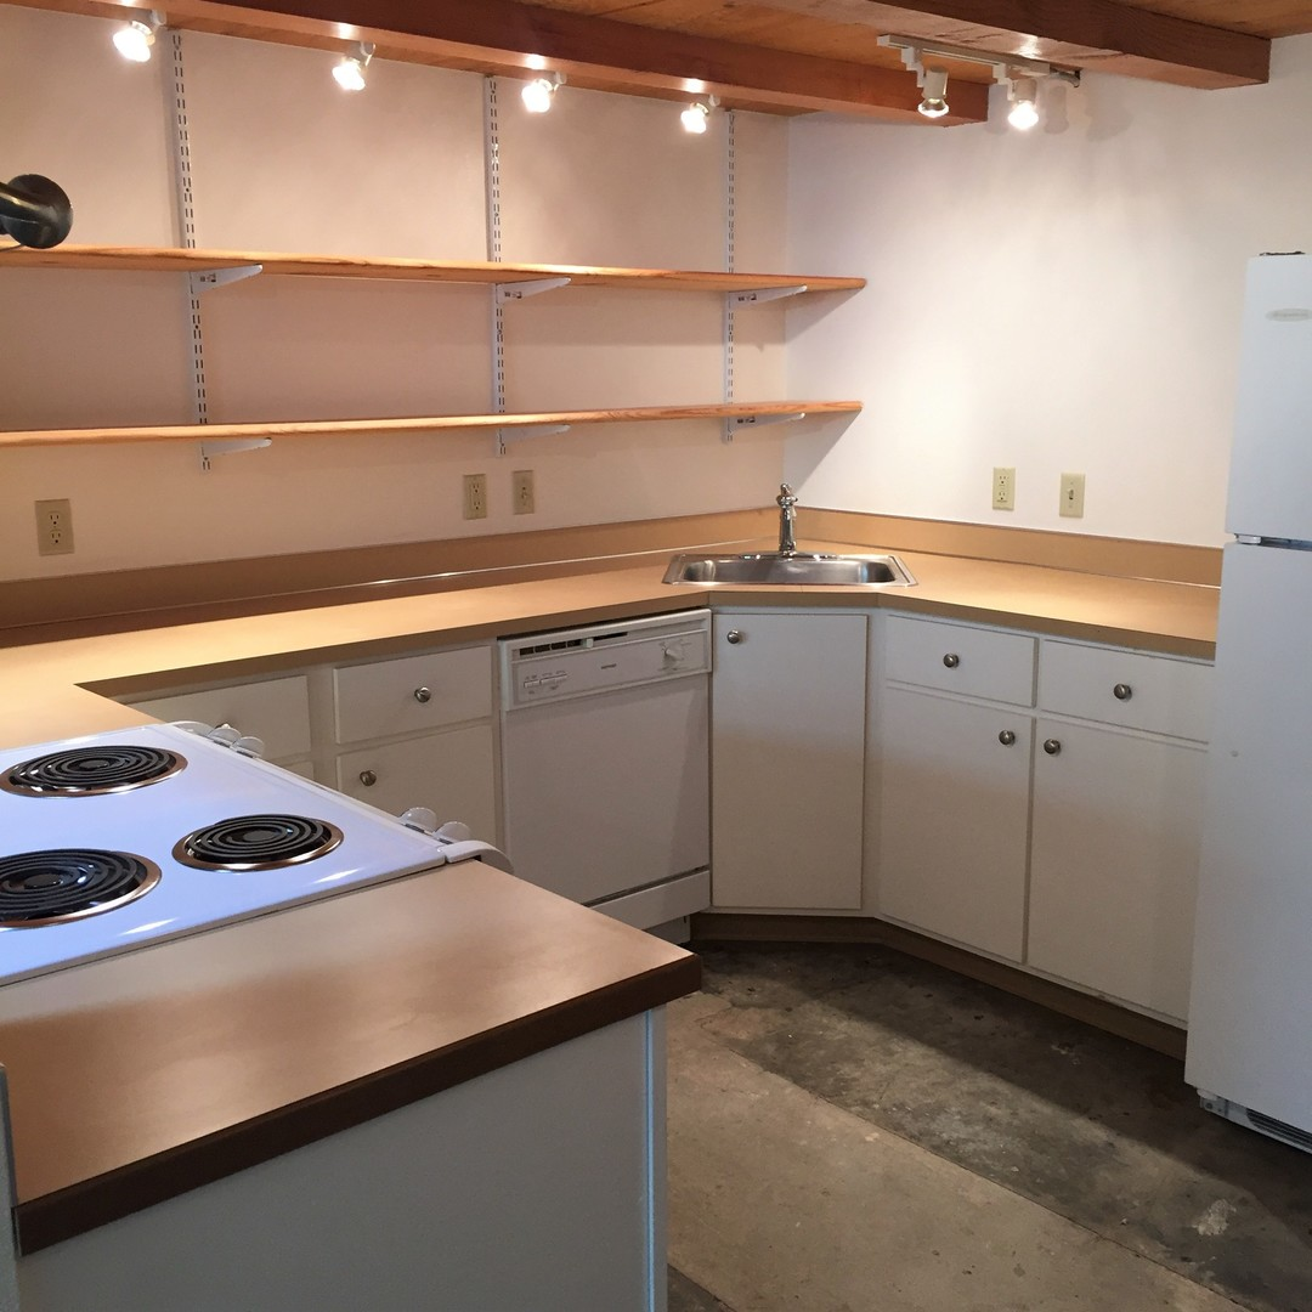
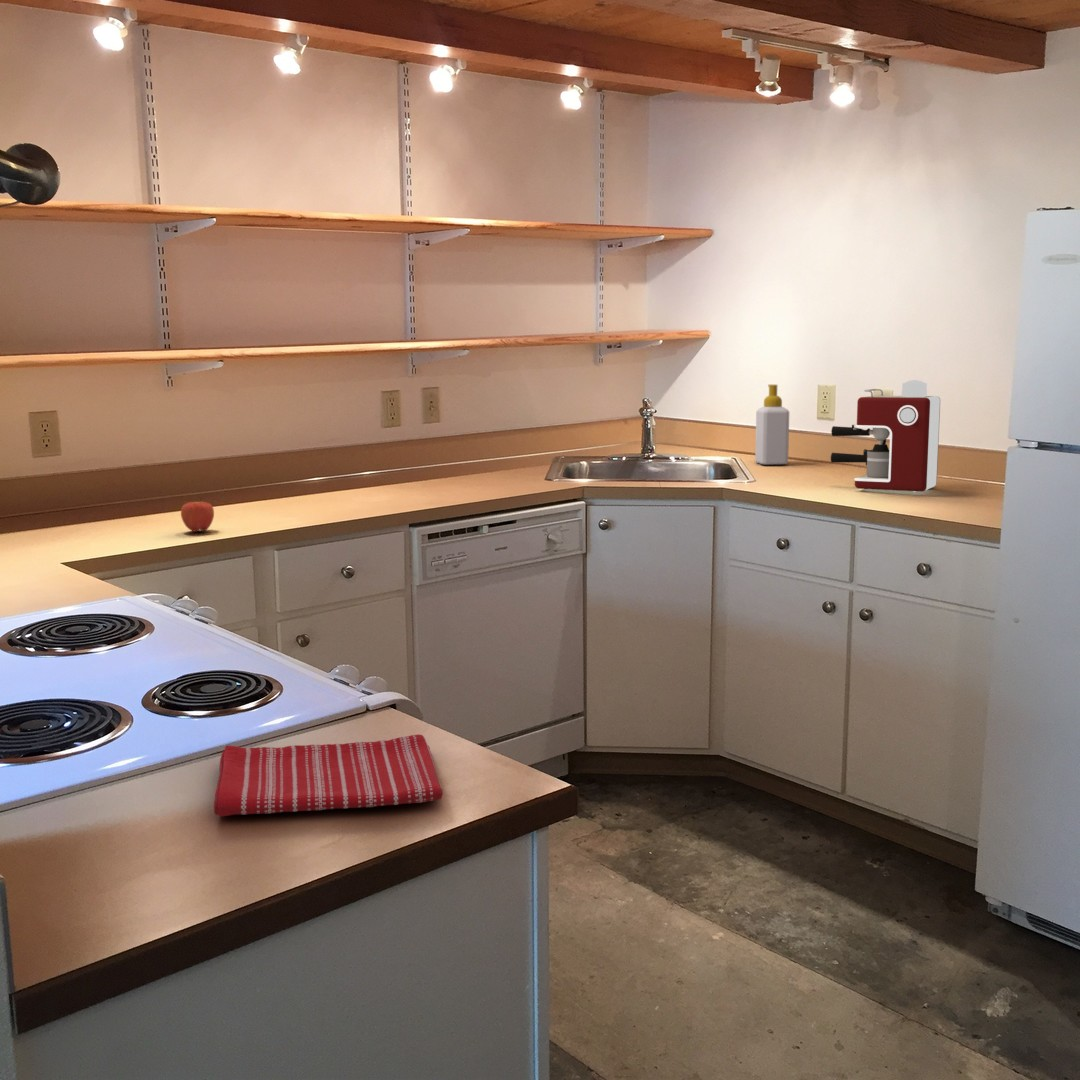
+ apple [180,496,215,533]
+ soap bottle [754,383,790,466]
+ coffee maker [830,379,941,493]
+ dish towel [213,734,444,817]
